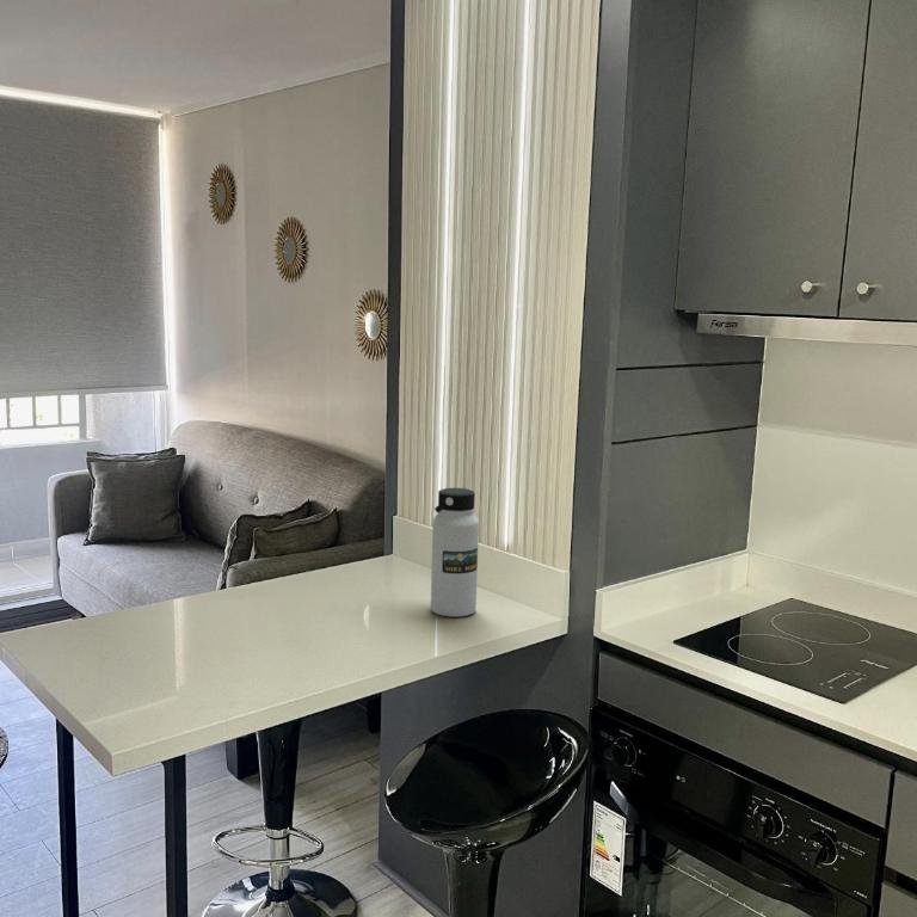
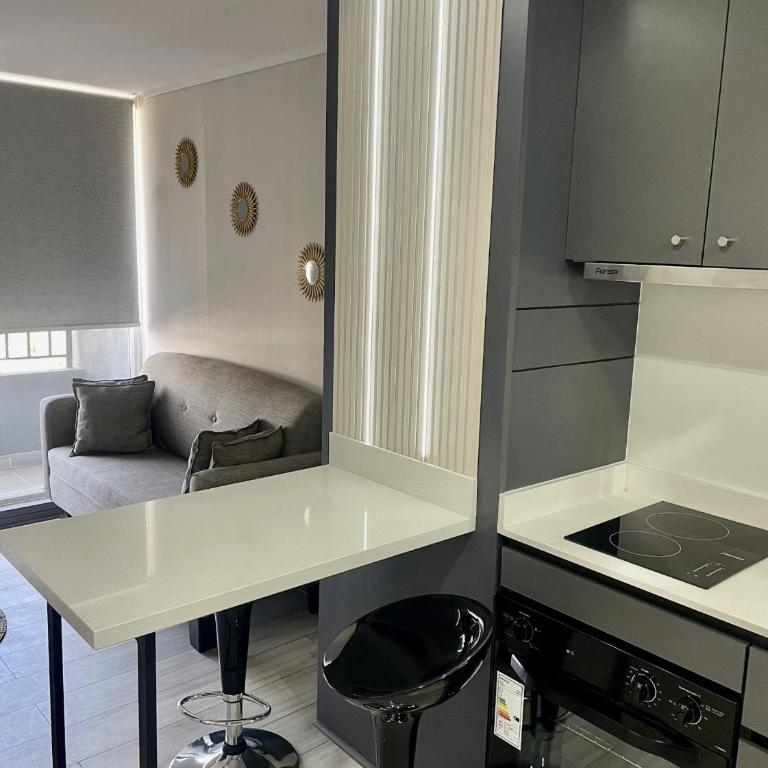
- water bottle [430,487,480,617]
